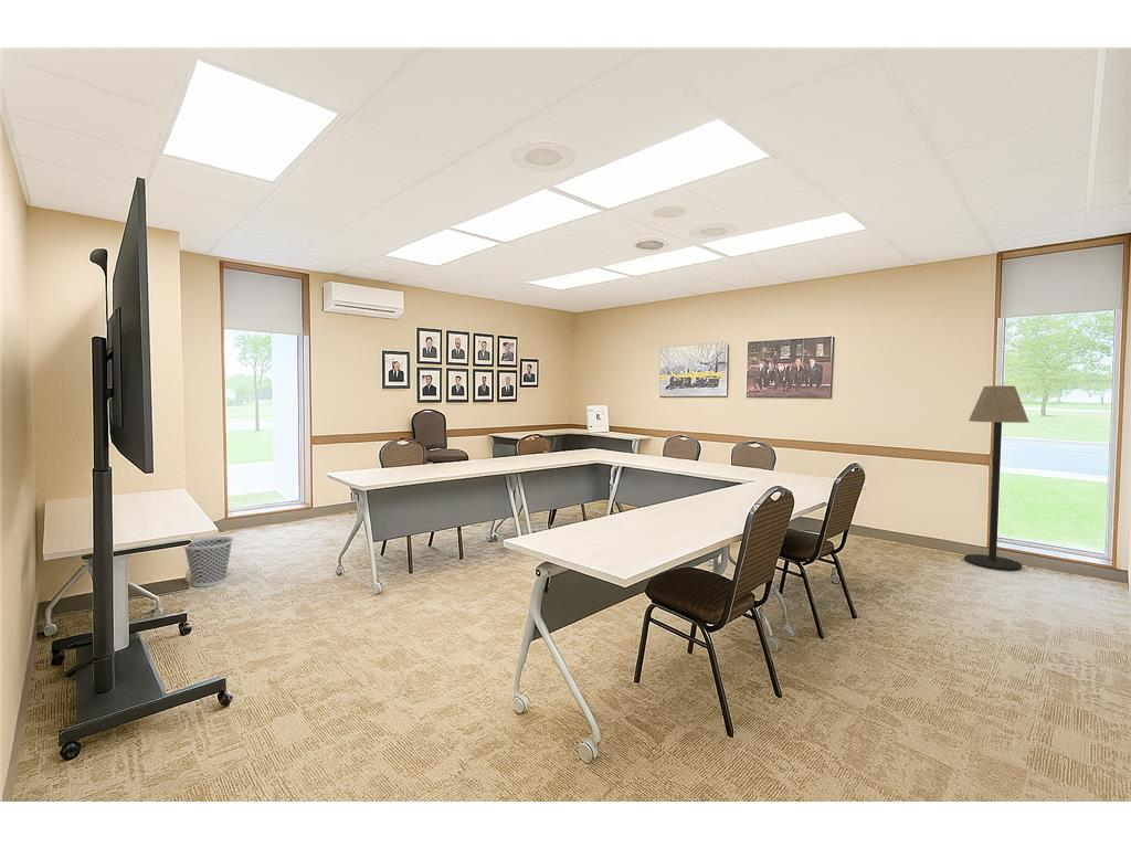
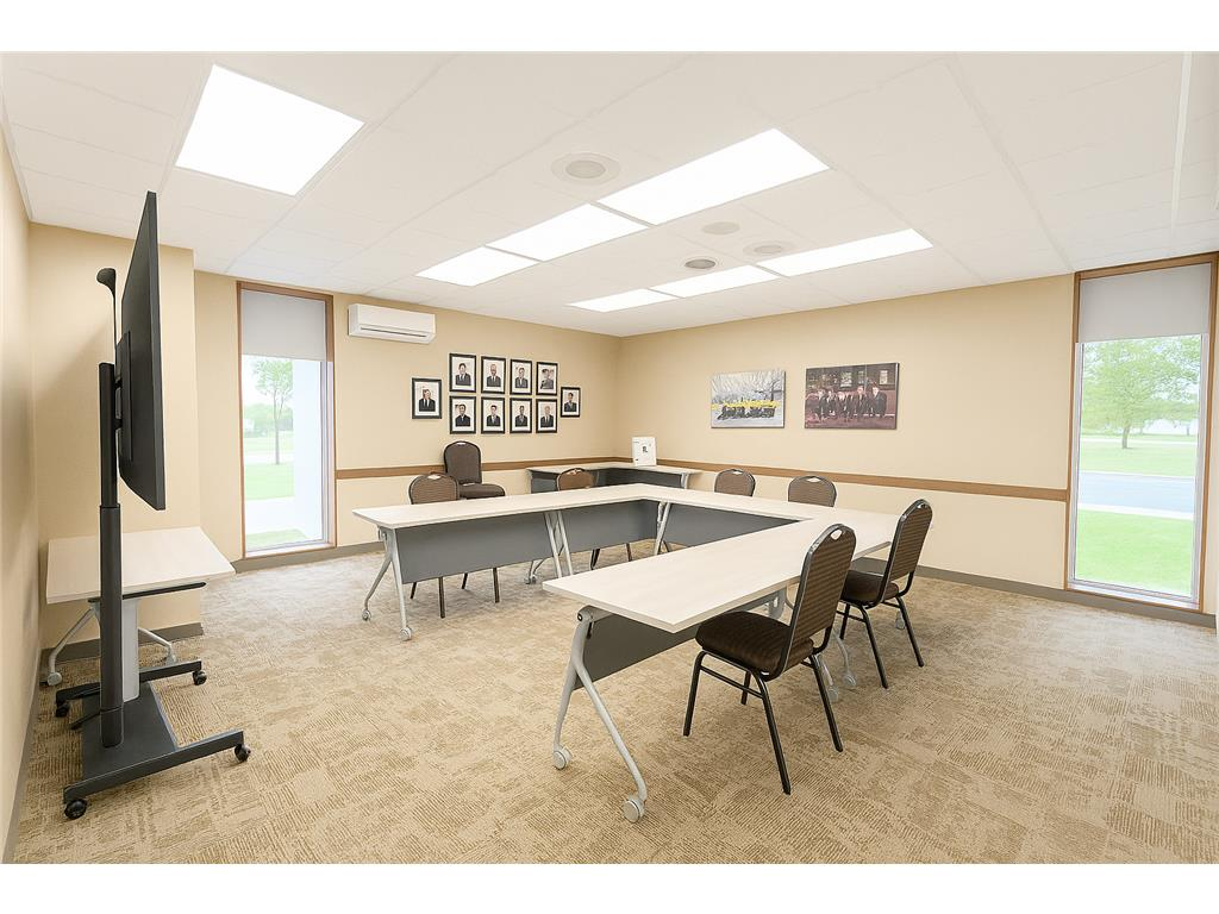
- floor lamp [963,385,1029,571]
- wastebasket [183,536,234,587]
